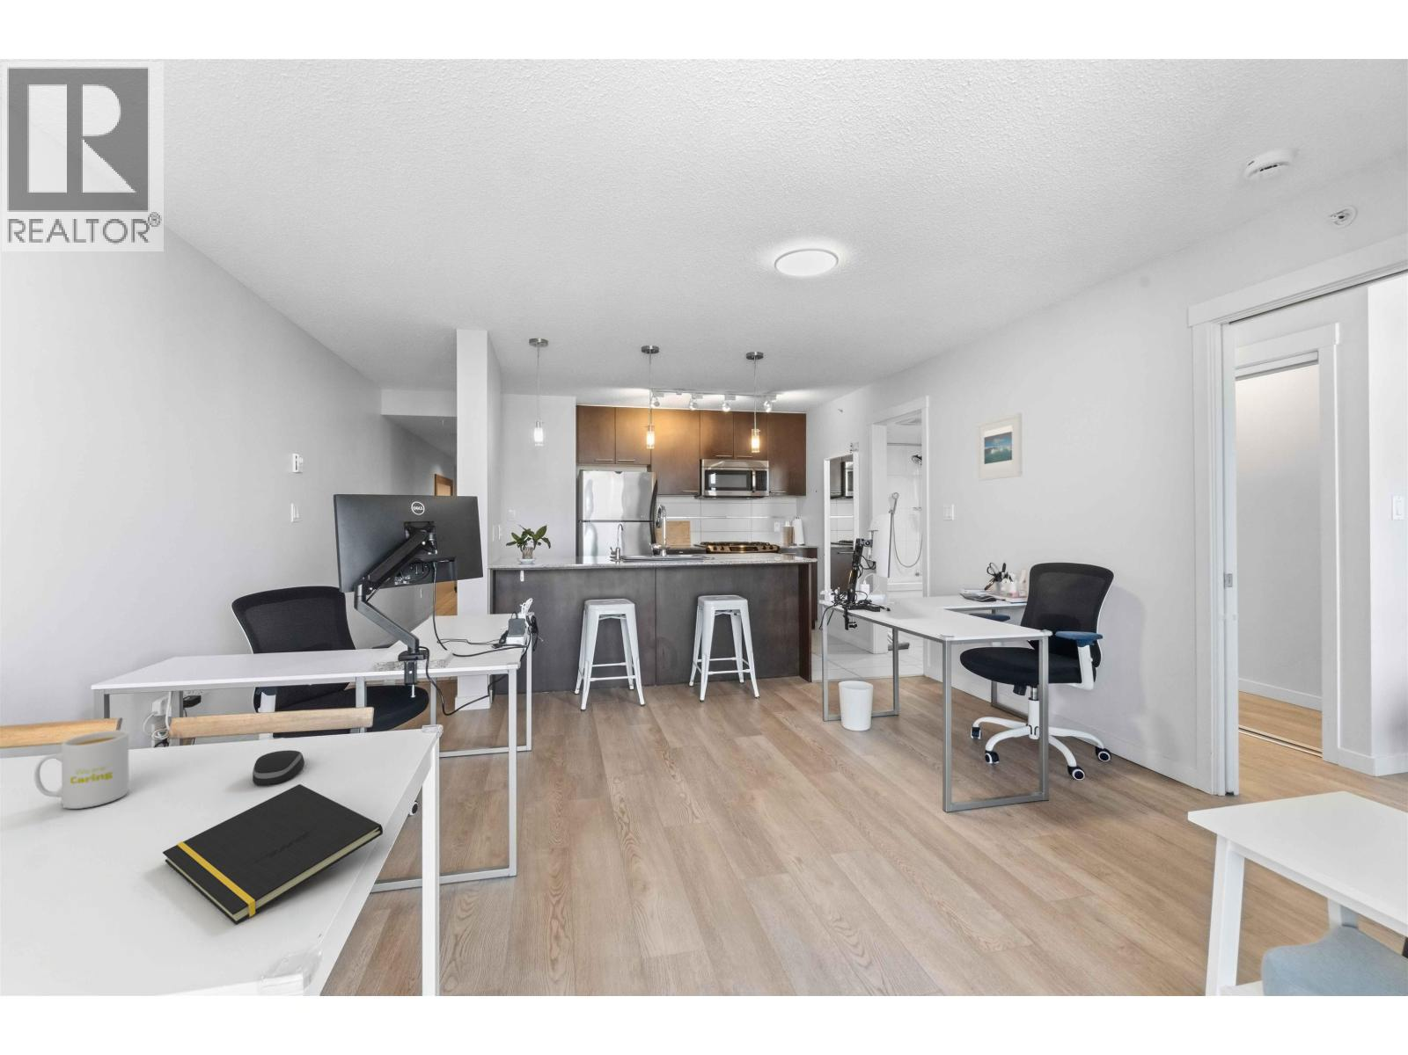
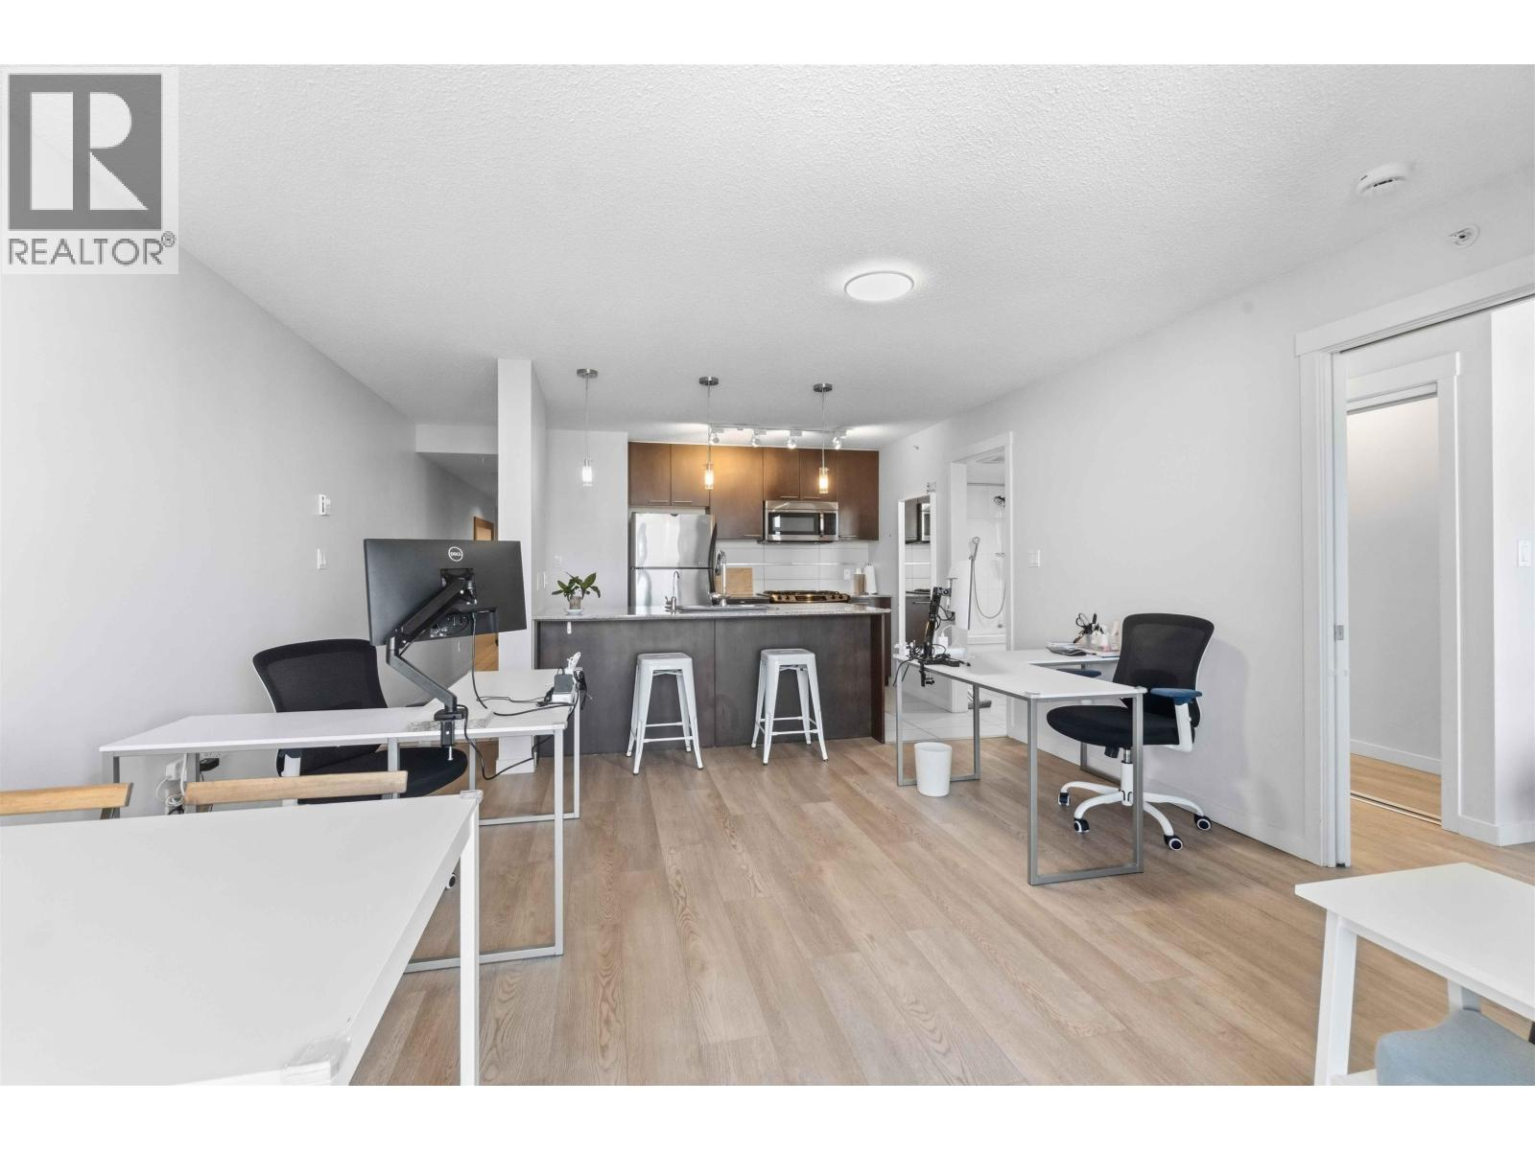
- notepad [162,783,384,925]
- mug [33,729,130,810]
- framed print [976,412,1022,482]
- computer mouse [252,749,305,786]
